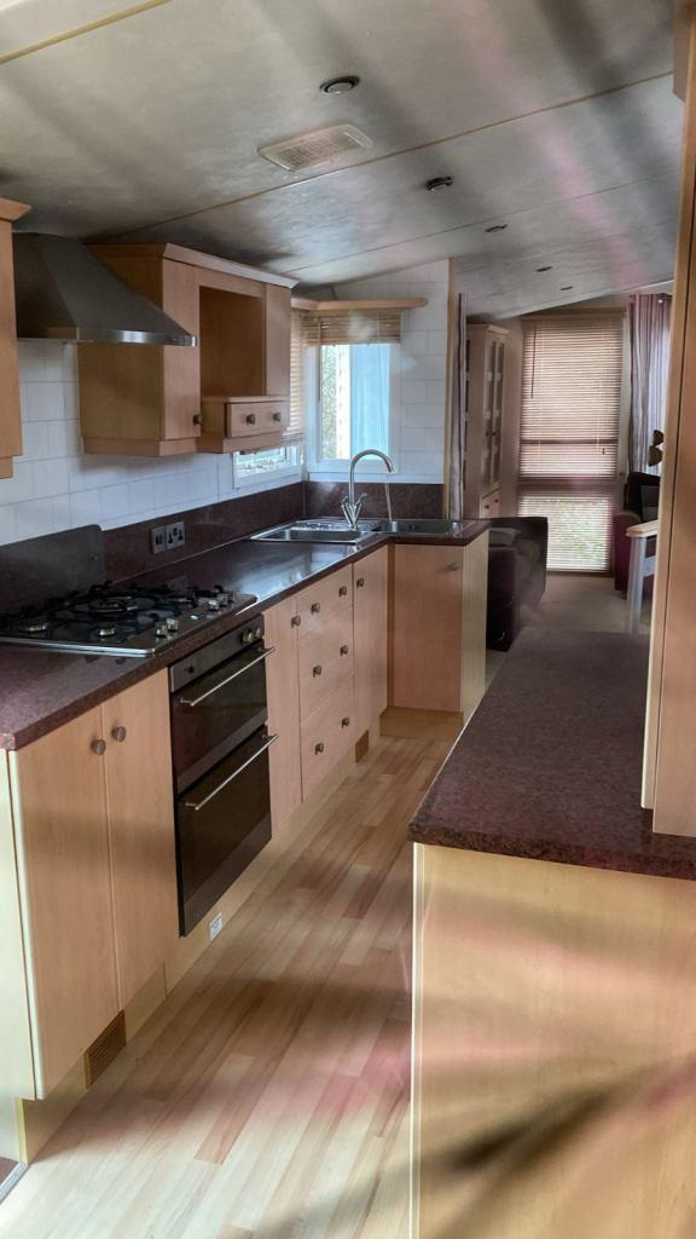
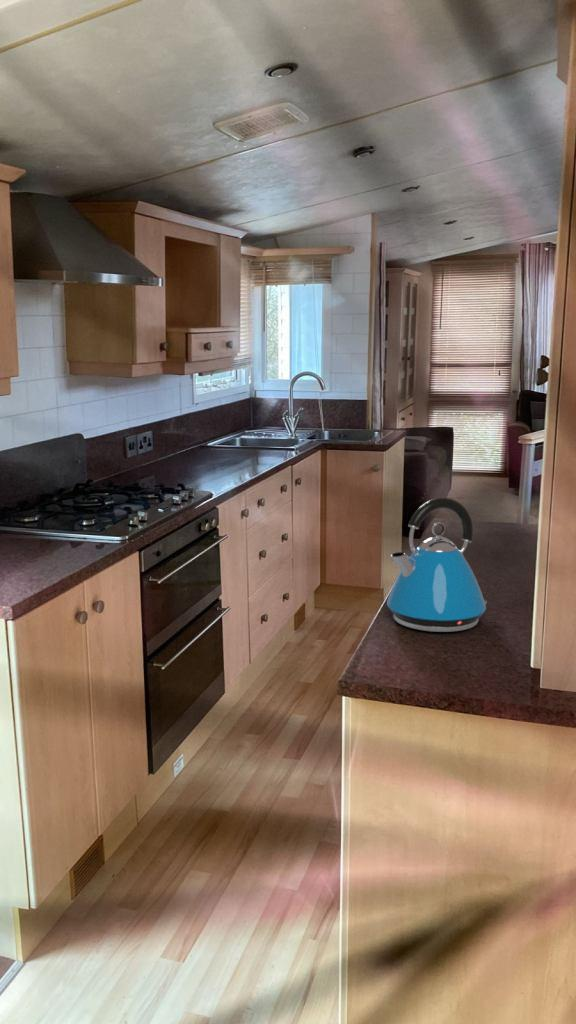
+ kettle [386,497,488,633]
